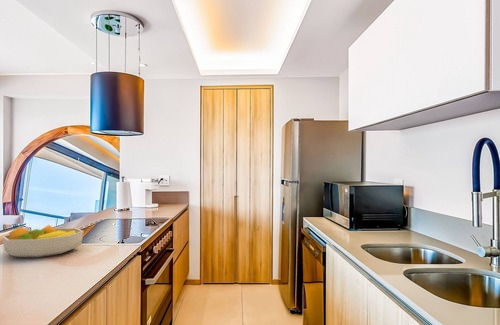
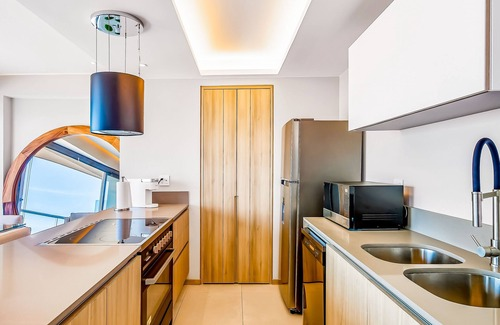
- fruit bowl [1,224,85,258]
